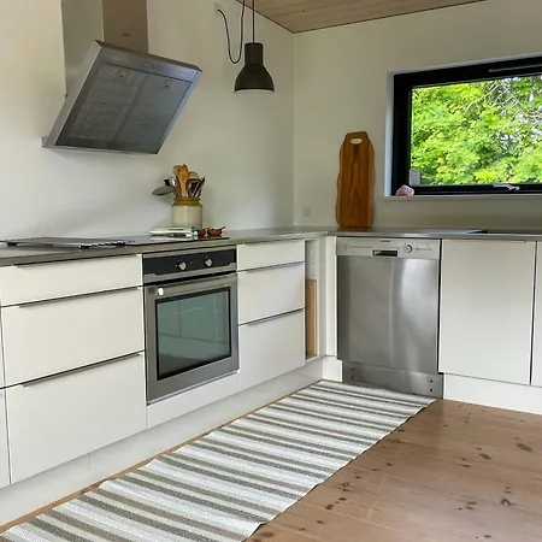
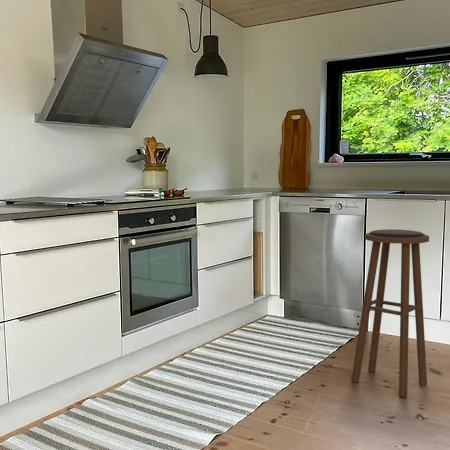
+ stool [351,228,430,399]
